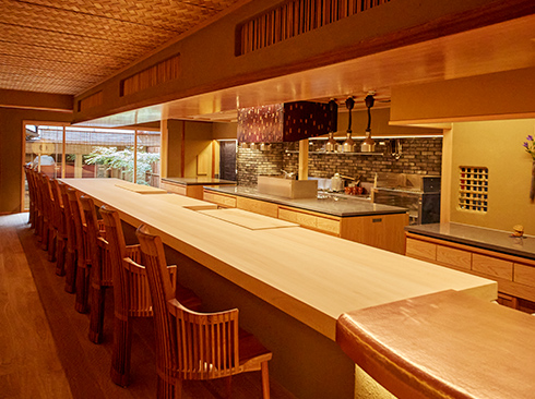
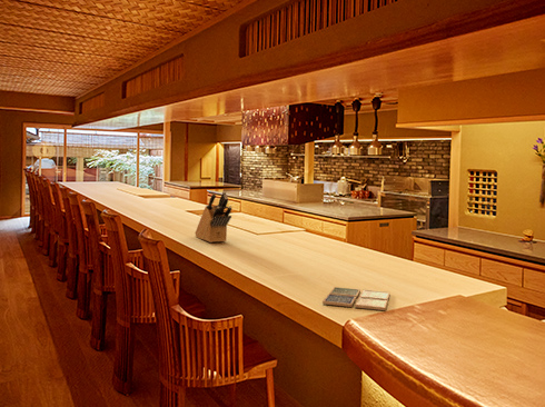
+ drink coaster [321,286,390,311]
+ knife block [194,190,232,244]
